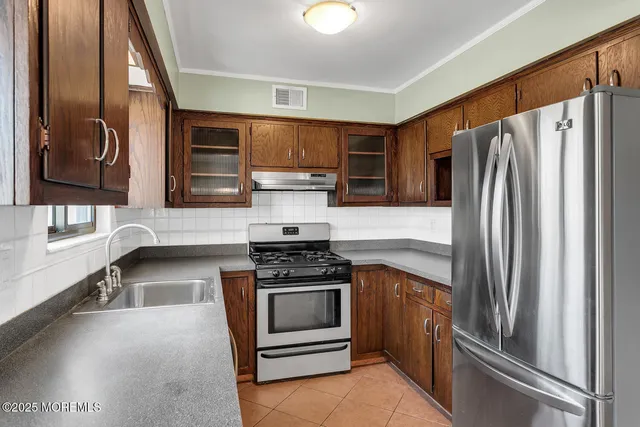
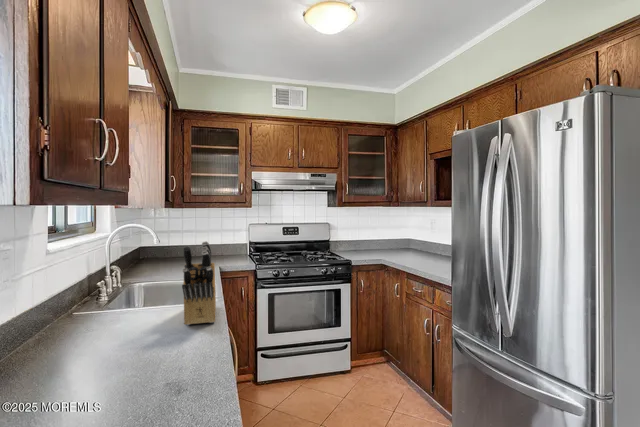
+ knife block [181,240,217,326]
